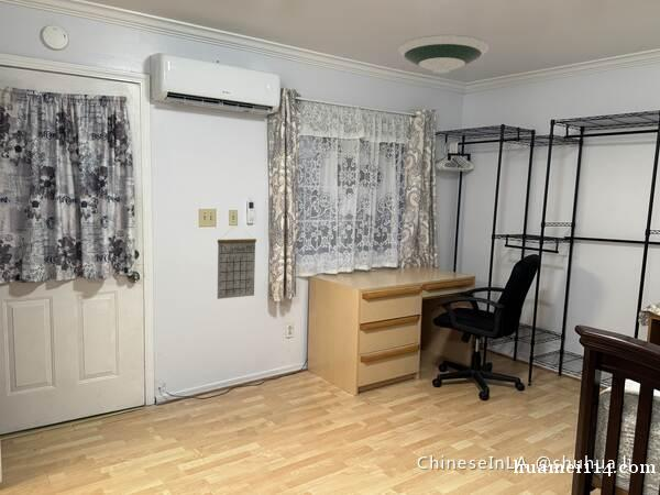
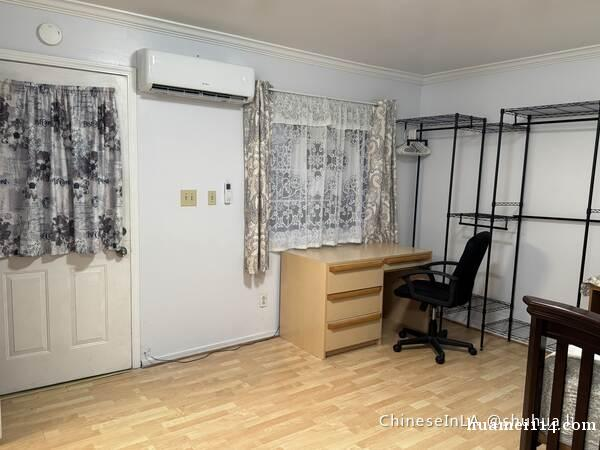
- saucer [397,34,490,74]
- calendar [217,224,257,300]
